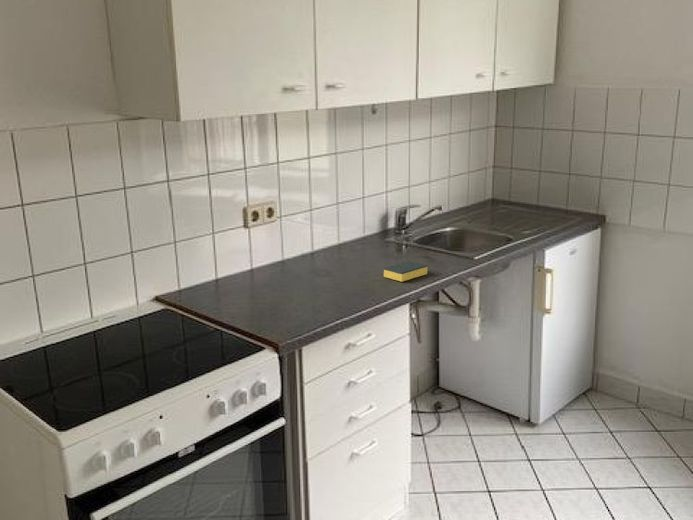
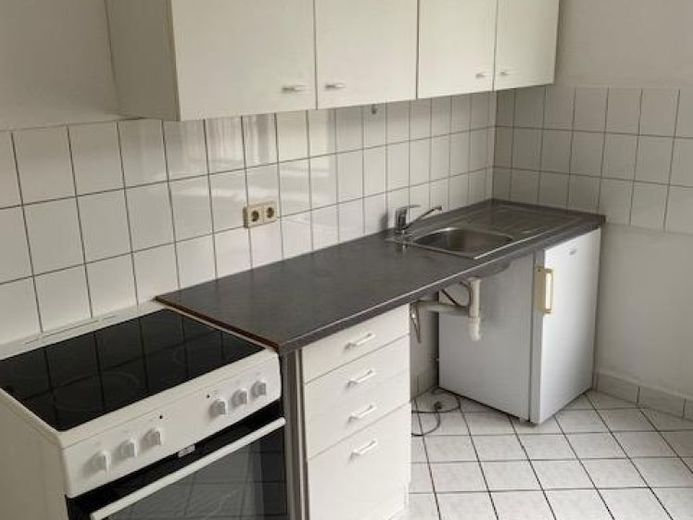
- sponge [383,260,428,283]
